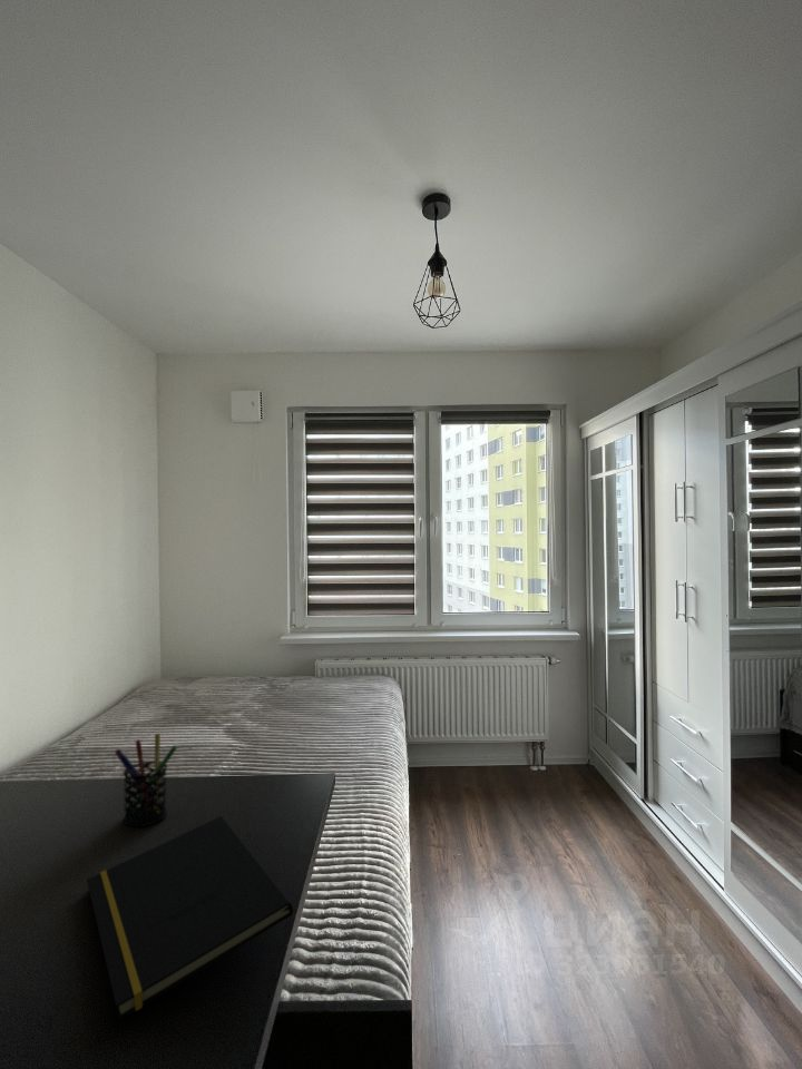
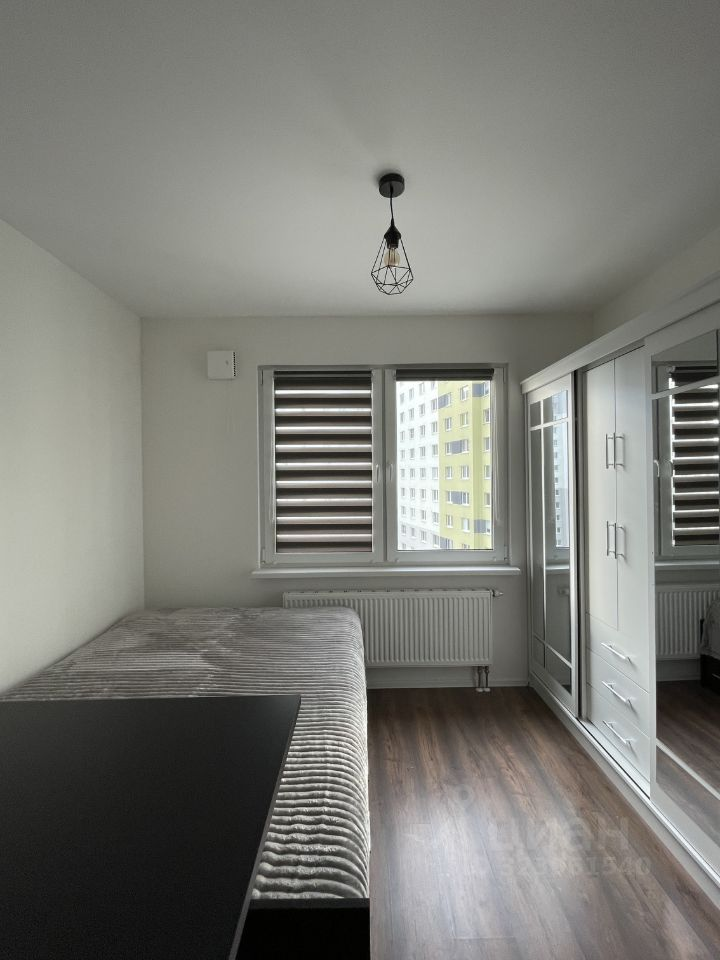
- pen holder [114,733,178,827]
- notepad [86,815,294,1021]
